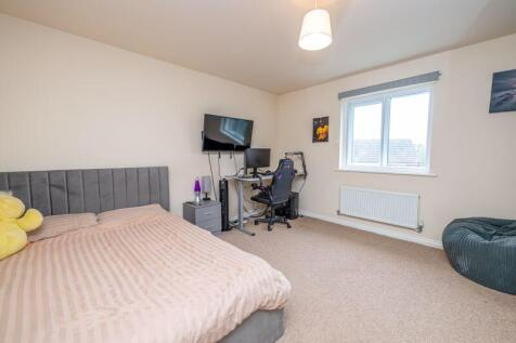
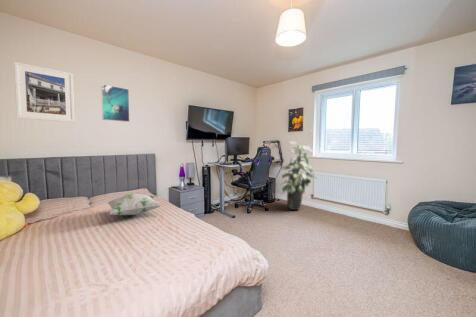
+ indoor plant [279,141,318,211]
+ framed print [100,83,131,123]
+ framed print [13,61,76,123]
+ decorative pillow [107,192,163,216]
